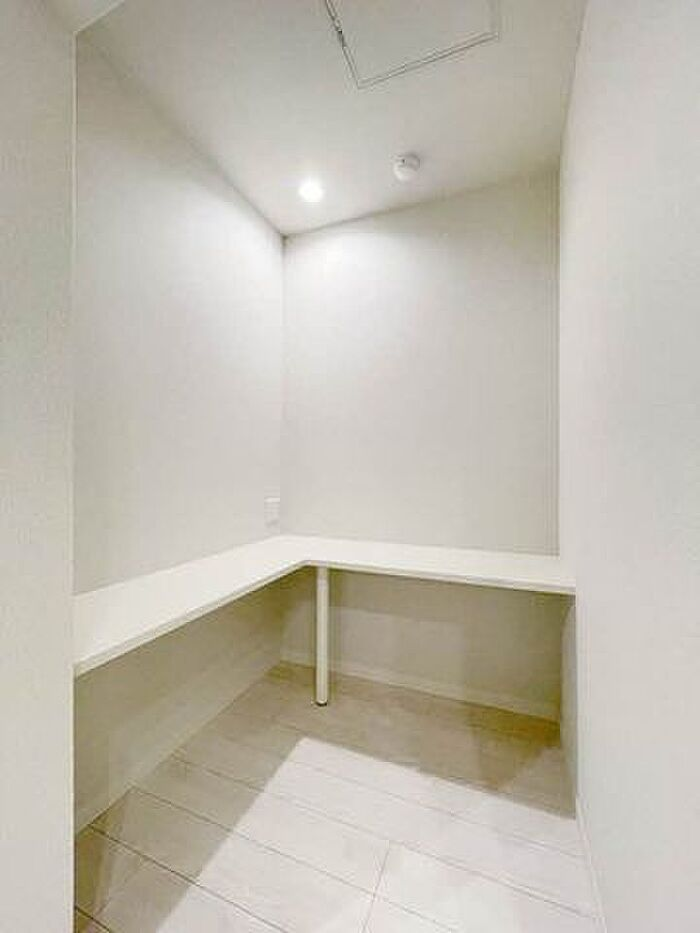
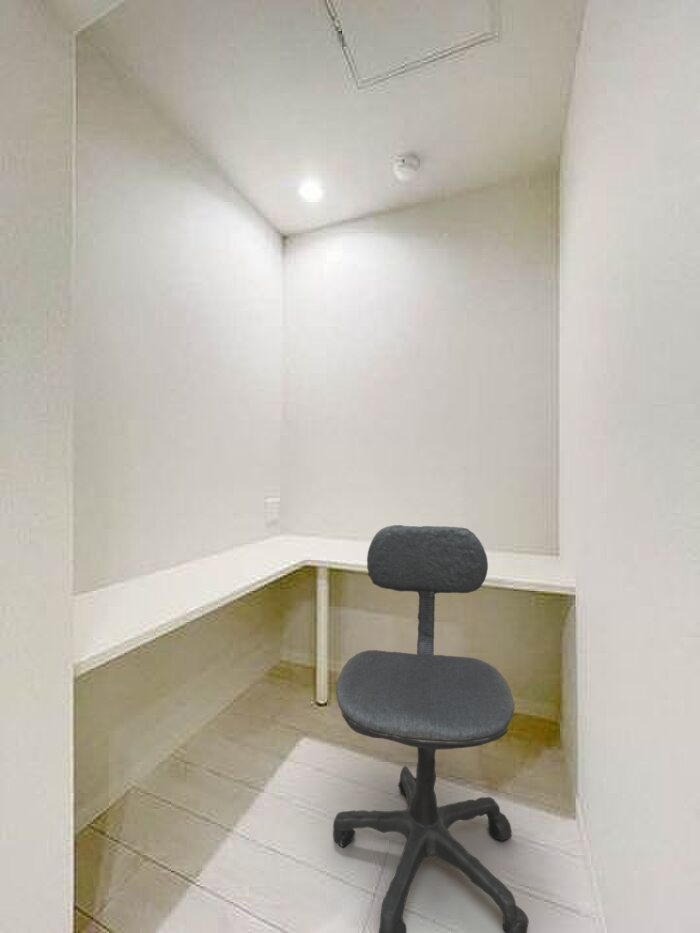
+ office chair [332,524,530,933]
